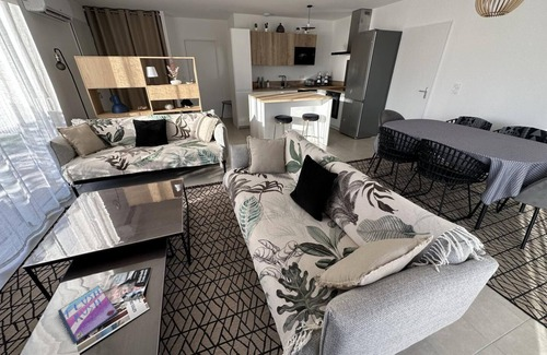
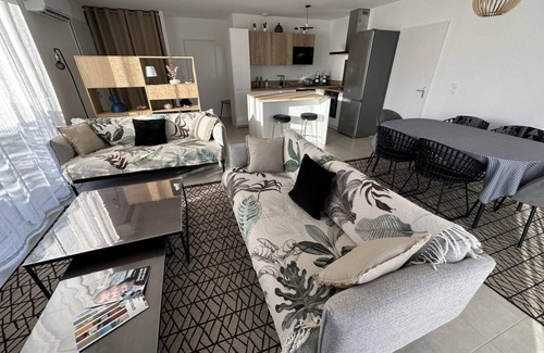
- video game case [57,285,119,344]
